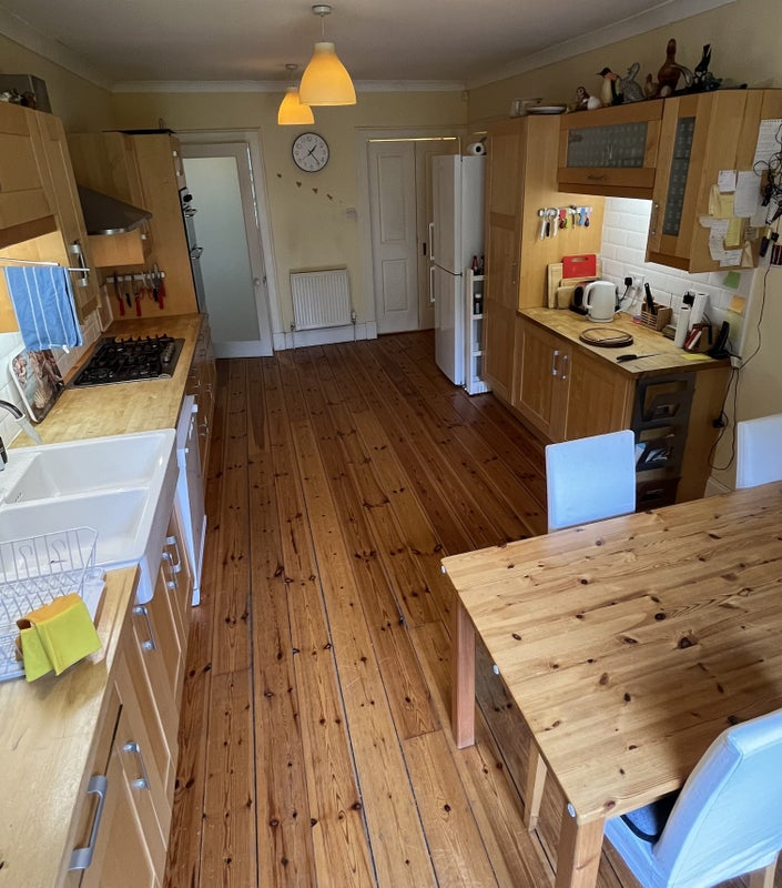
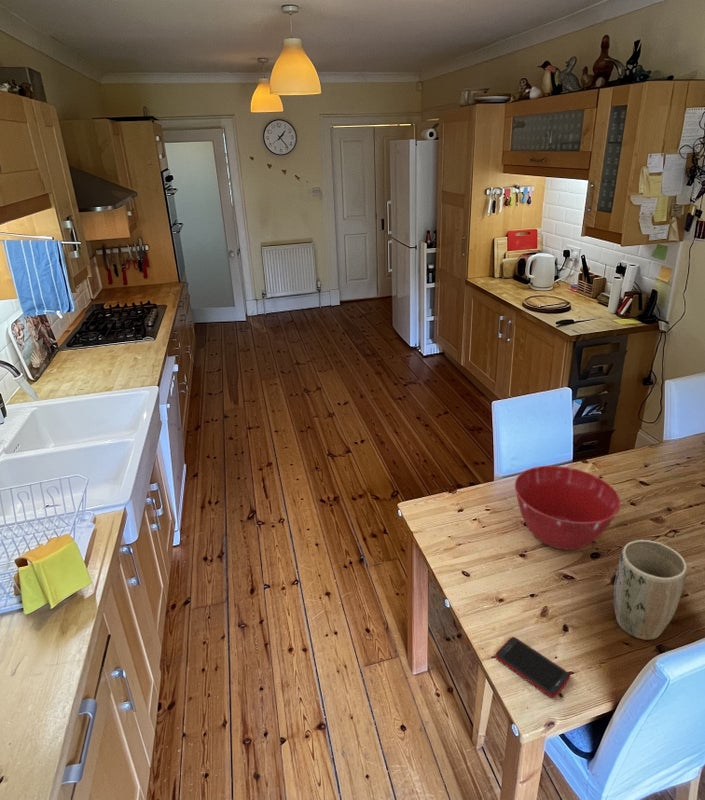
+ plant pot [613,539,688,641]
+ cell phone [494,636,571,699]
+ mixing bowl [514,465,622,551]
